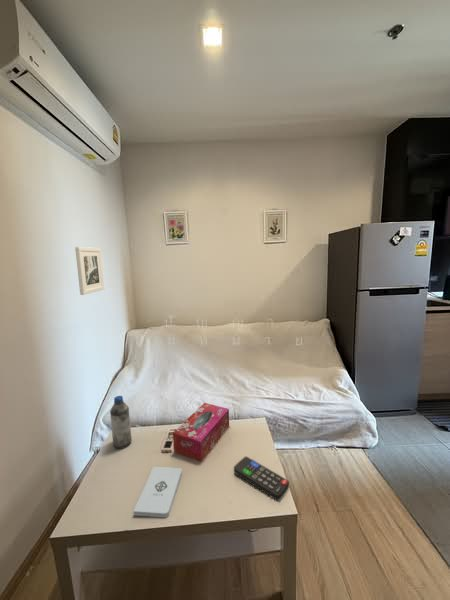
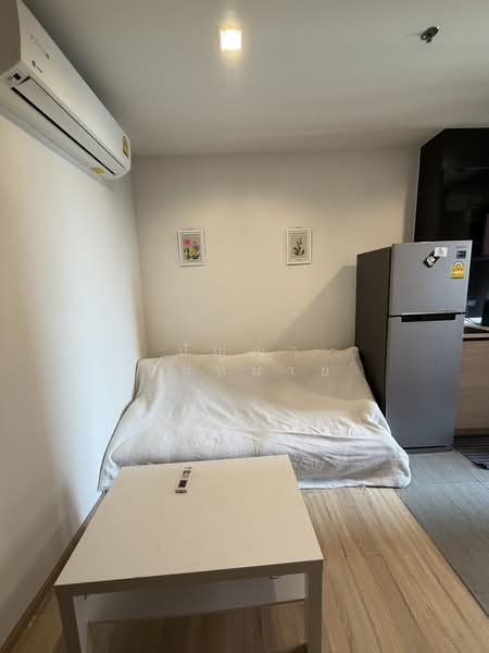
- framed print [74,246,105,296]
- tissue box [172,402,230,463]
- water bottle [109,395,133,450]
- notepad [132,466,183,518]
- remote control [233,456,290,502]
